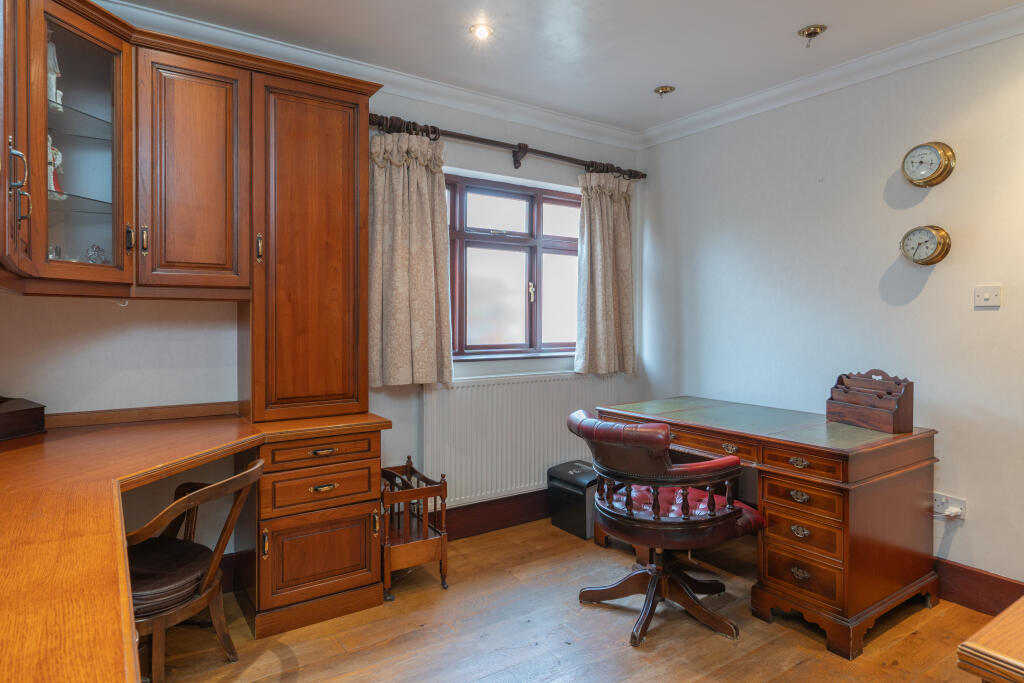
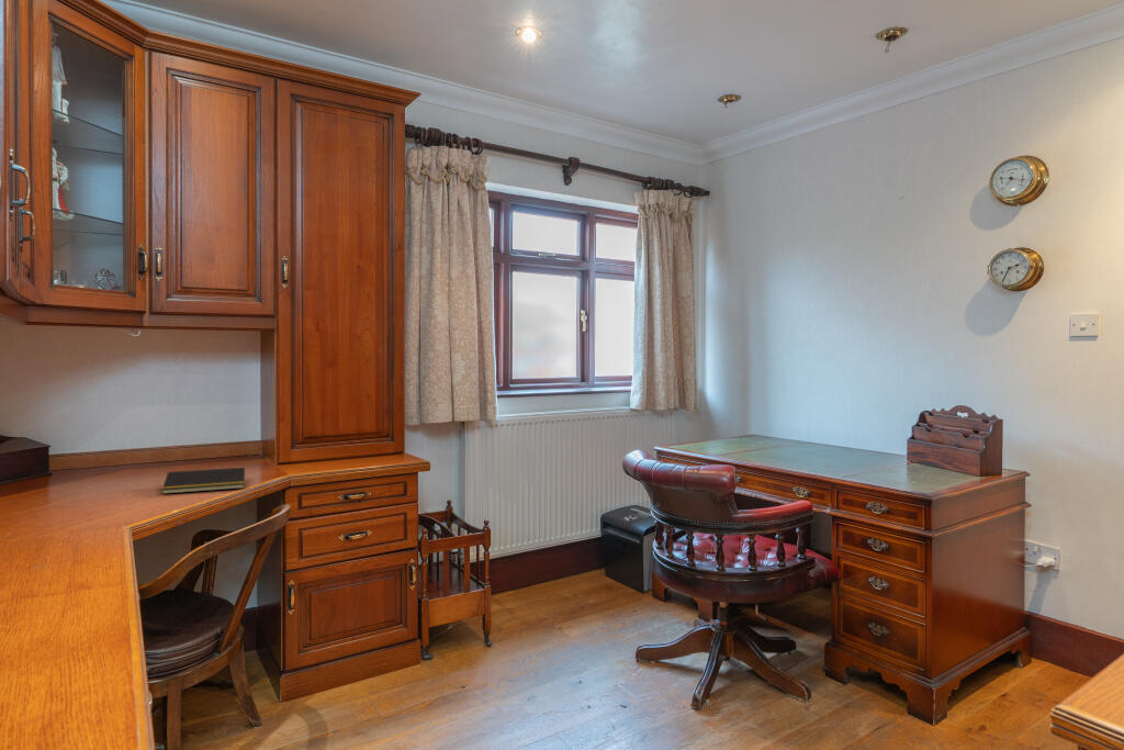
+ notepad [160,467,246,495]
